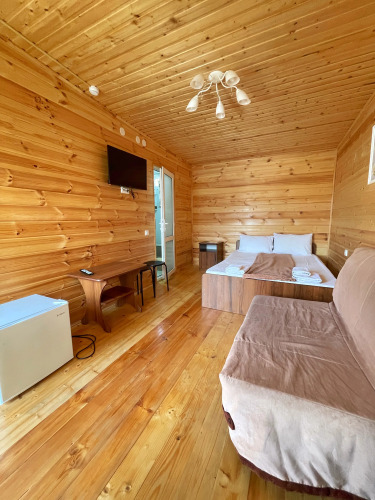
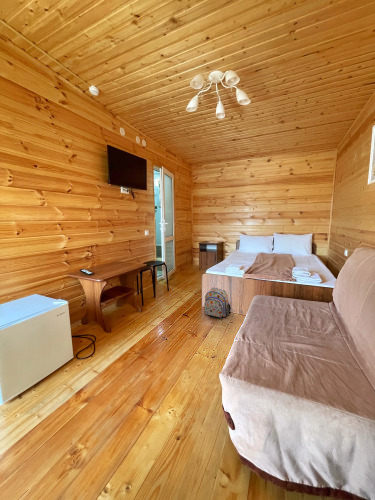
+ backpack [203,287,232,318]
